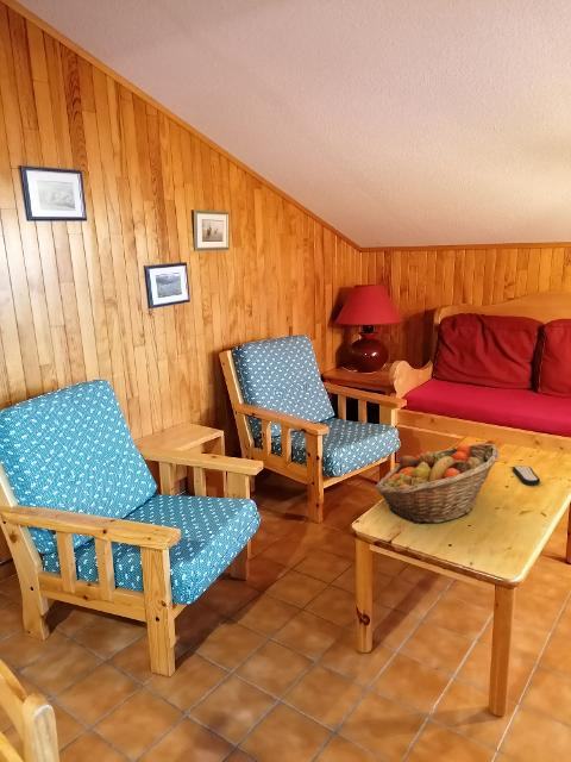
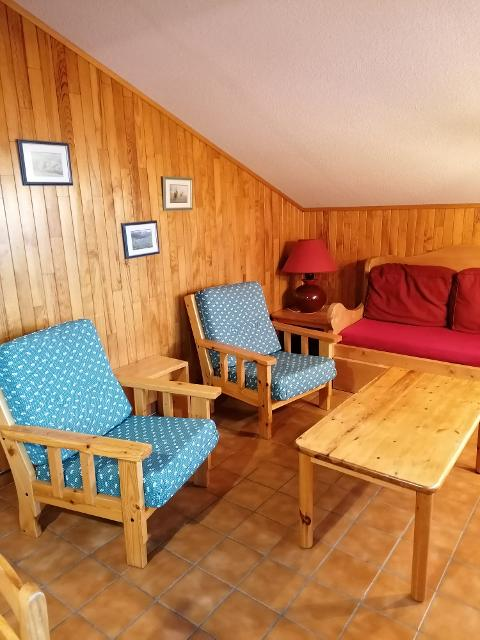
- fruit basket [375,443,501,524]
- remote control [512,464,541,486]
